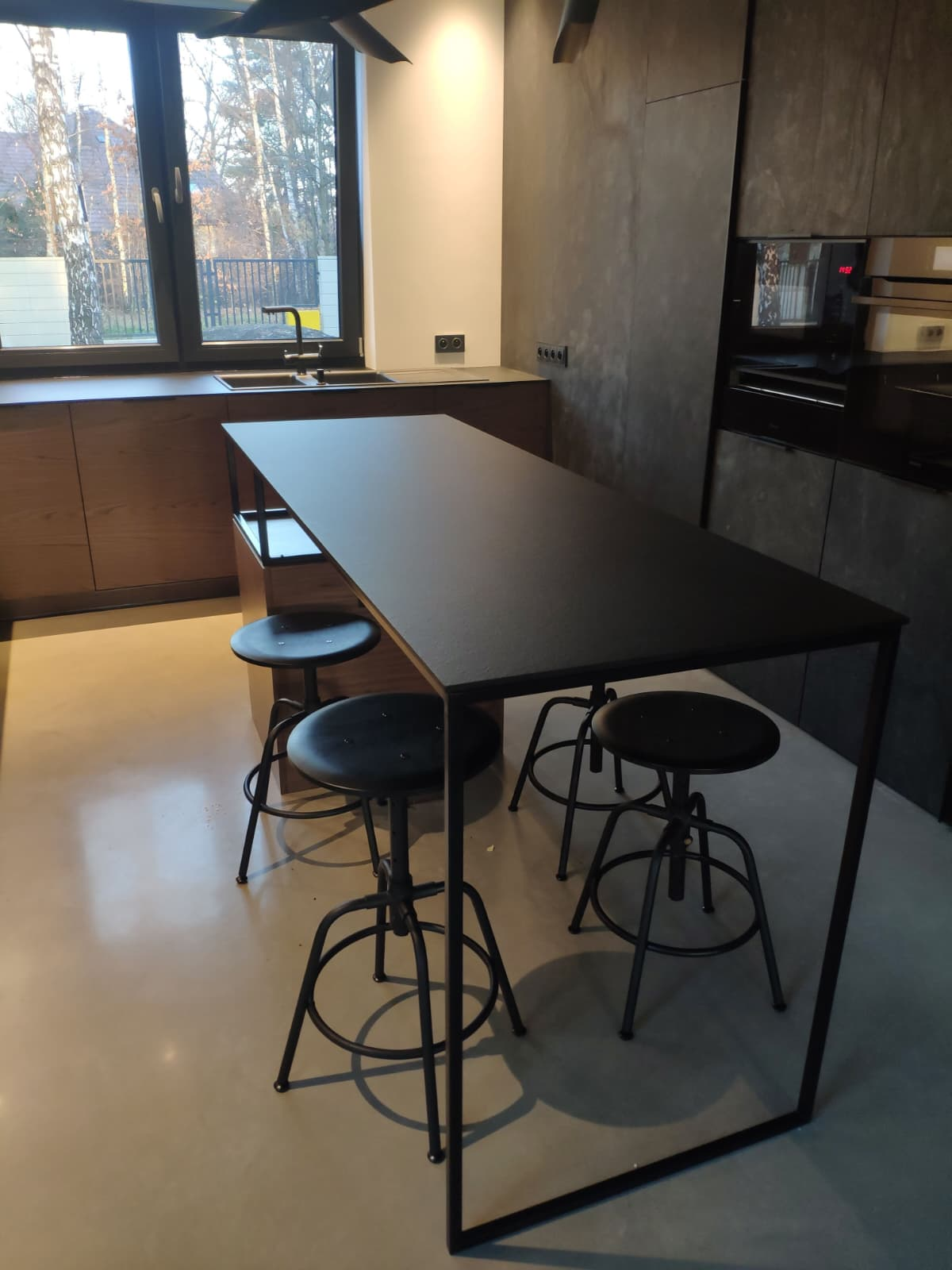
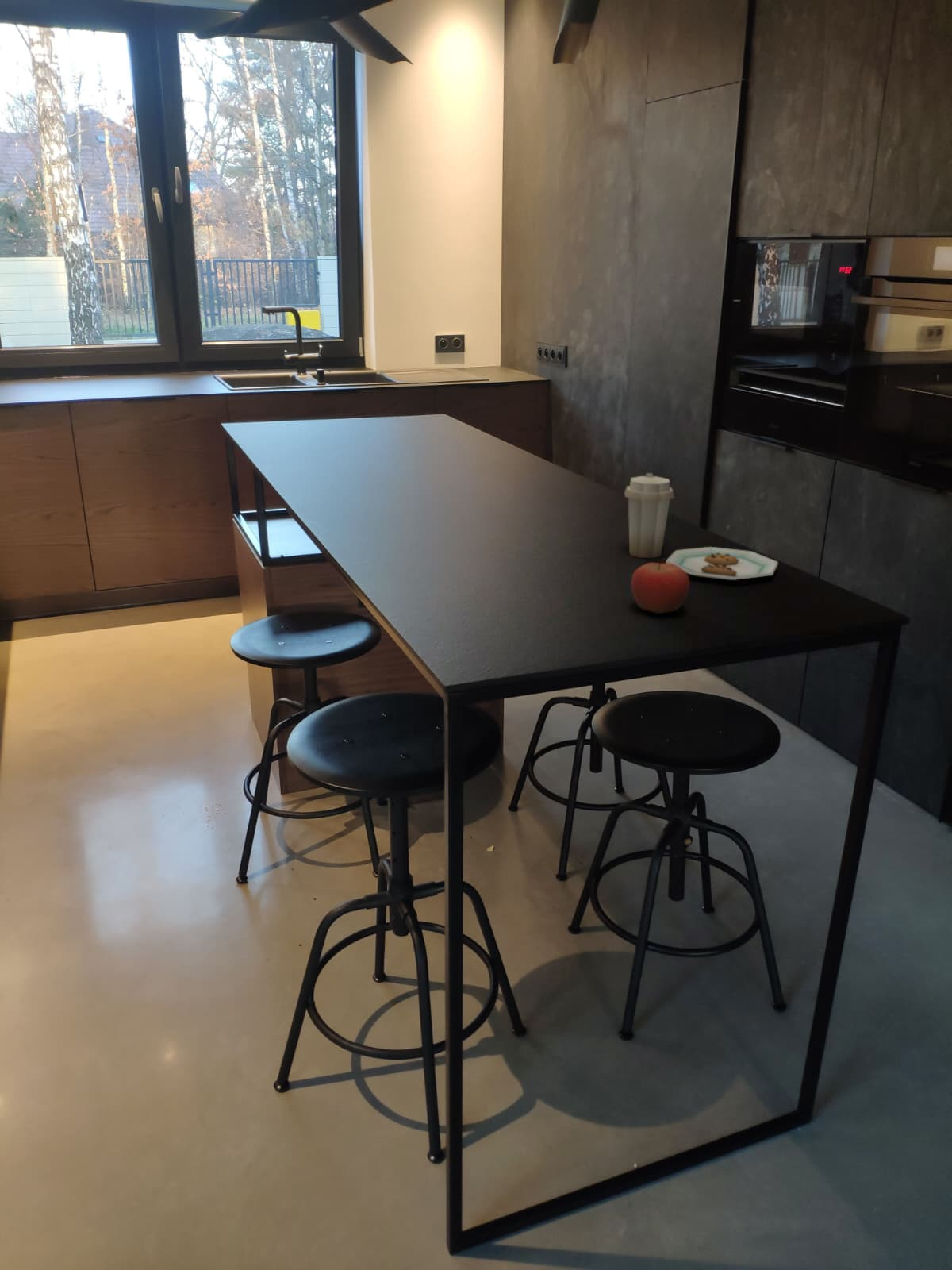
+ fruit [630,557,690,614]
+ plate [624,472,779,581]
